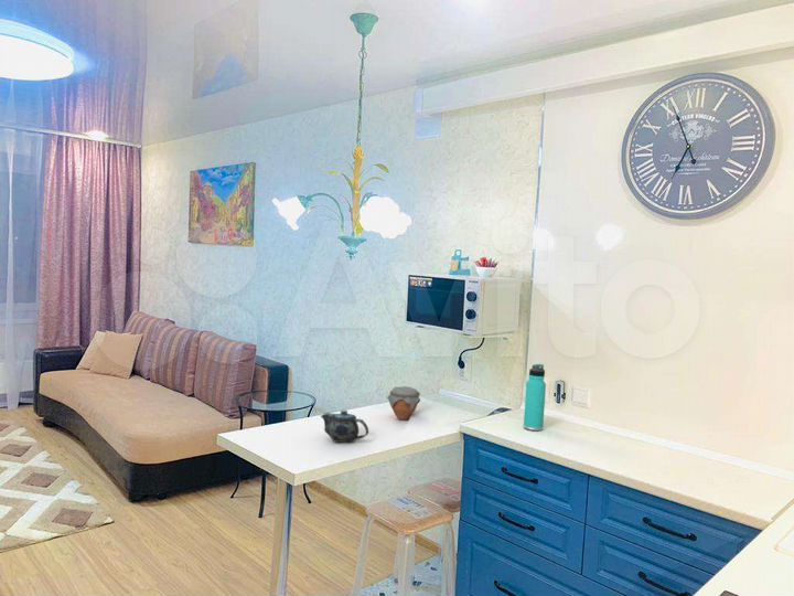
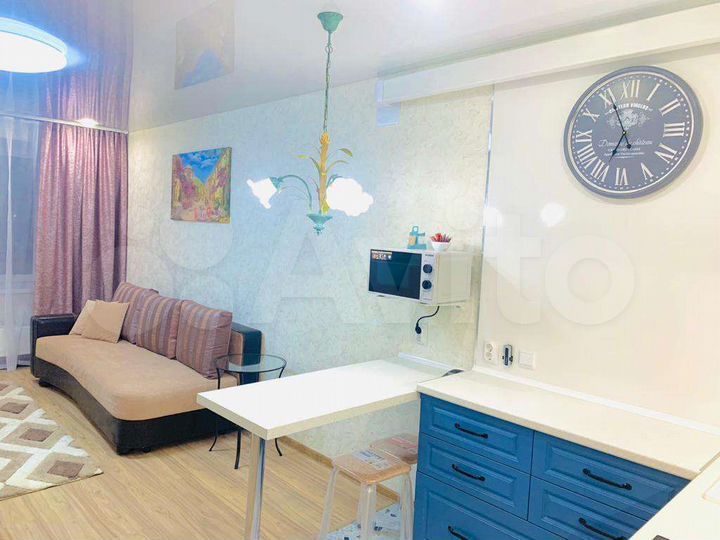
- chinaware [320,408,369,444]
- jar [386,385,421,422]
- thermos bottle [523,363,547,432]
